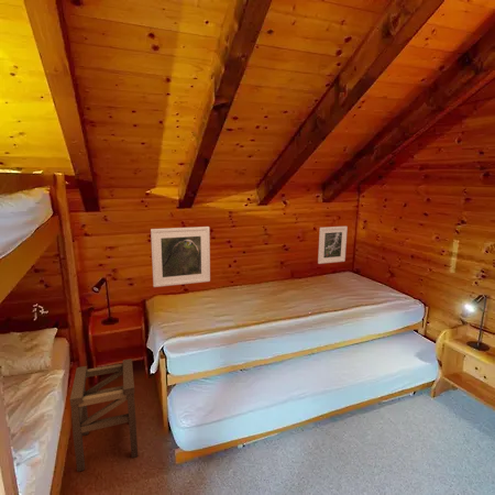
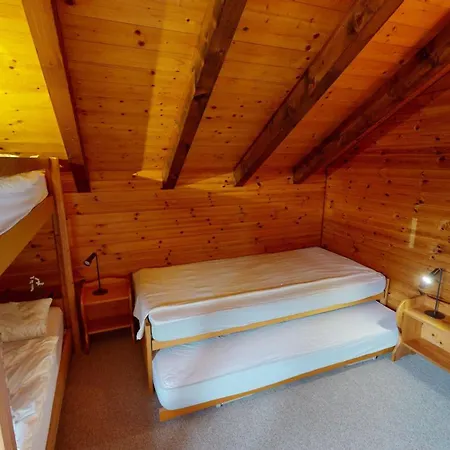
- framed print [317,226,349,265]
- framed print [150,226,211,288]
- stool [69,358,139,473]
